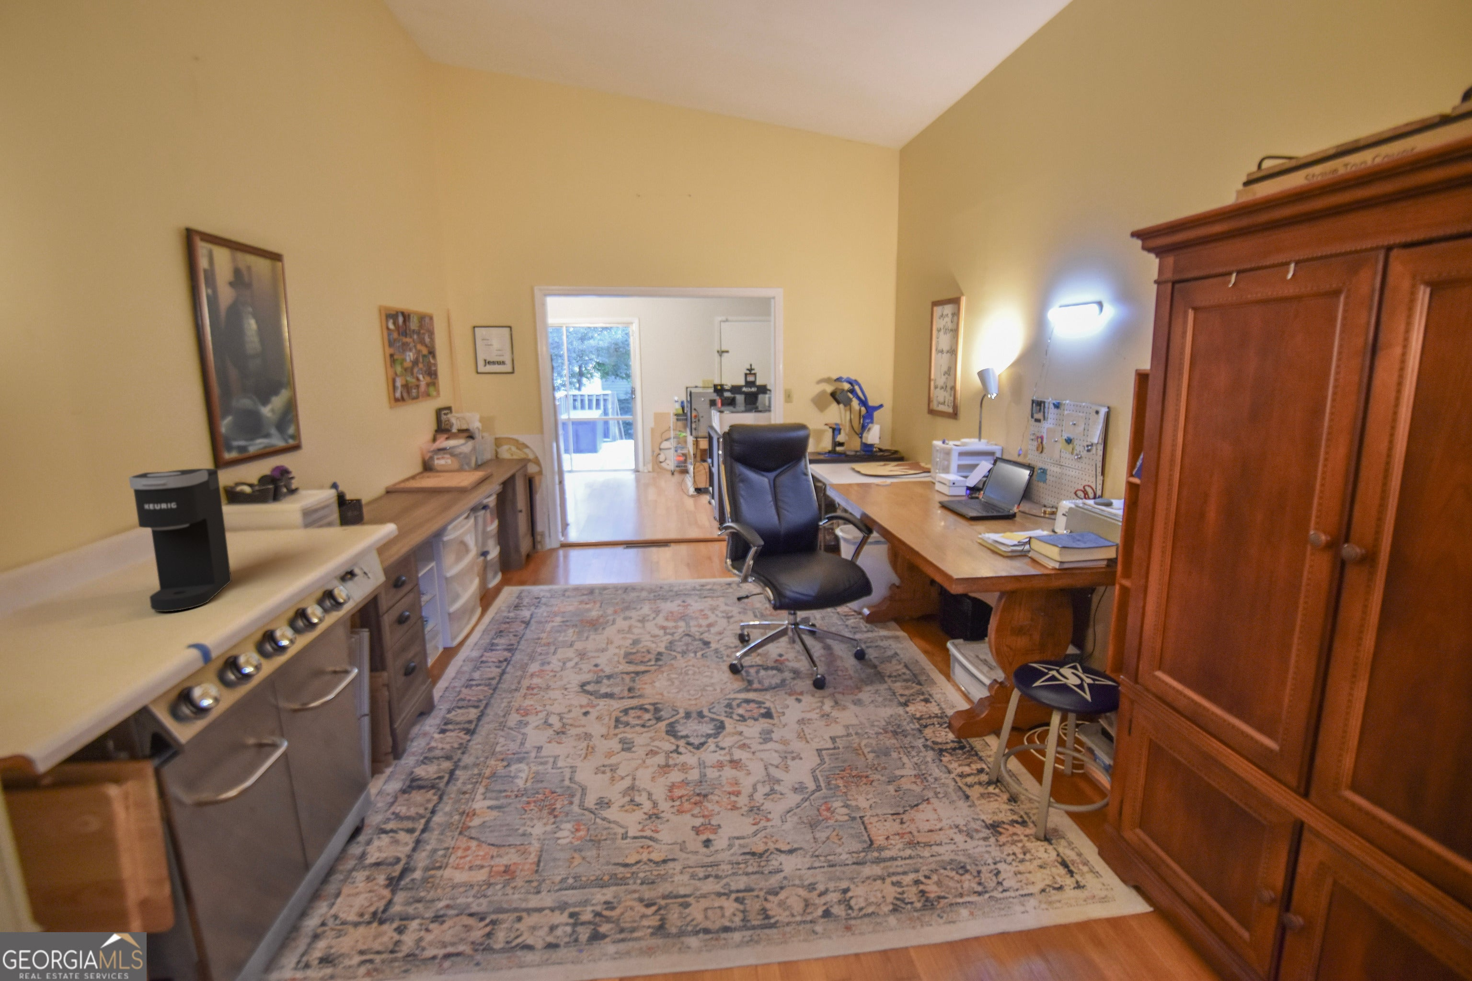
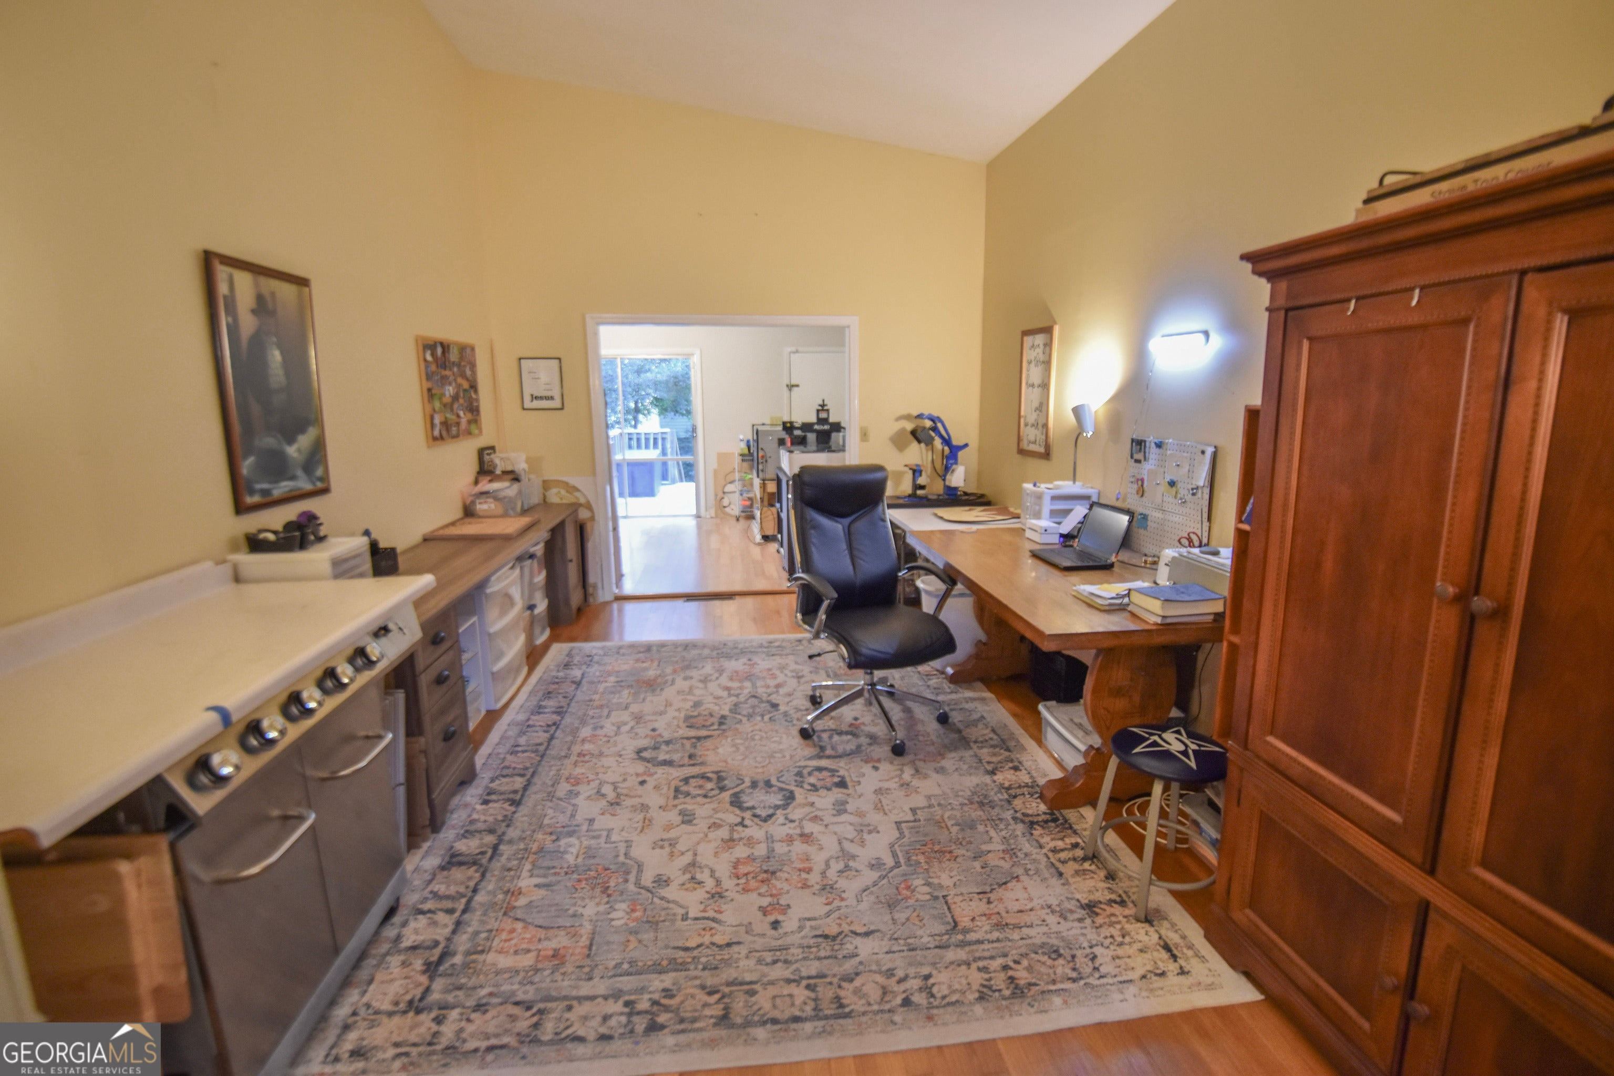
- coffee maker [128,468,232,612]
